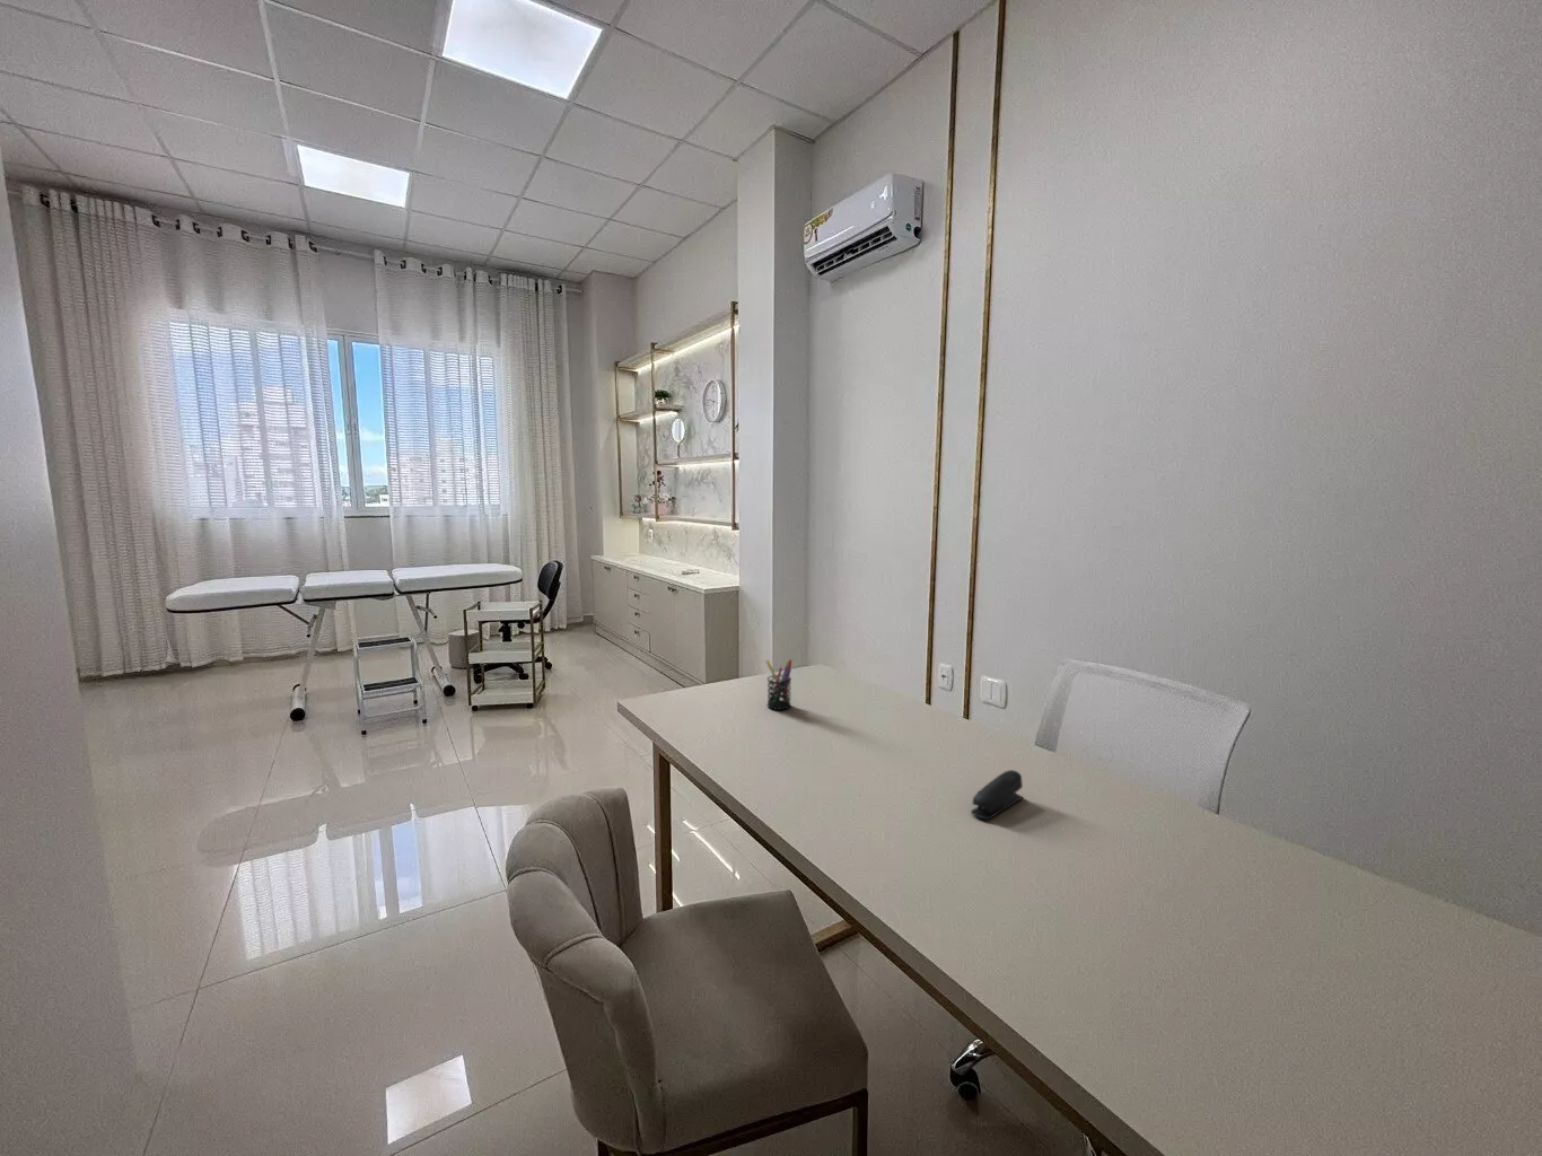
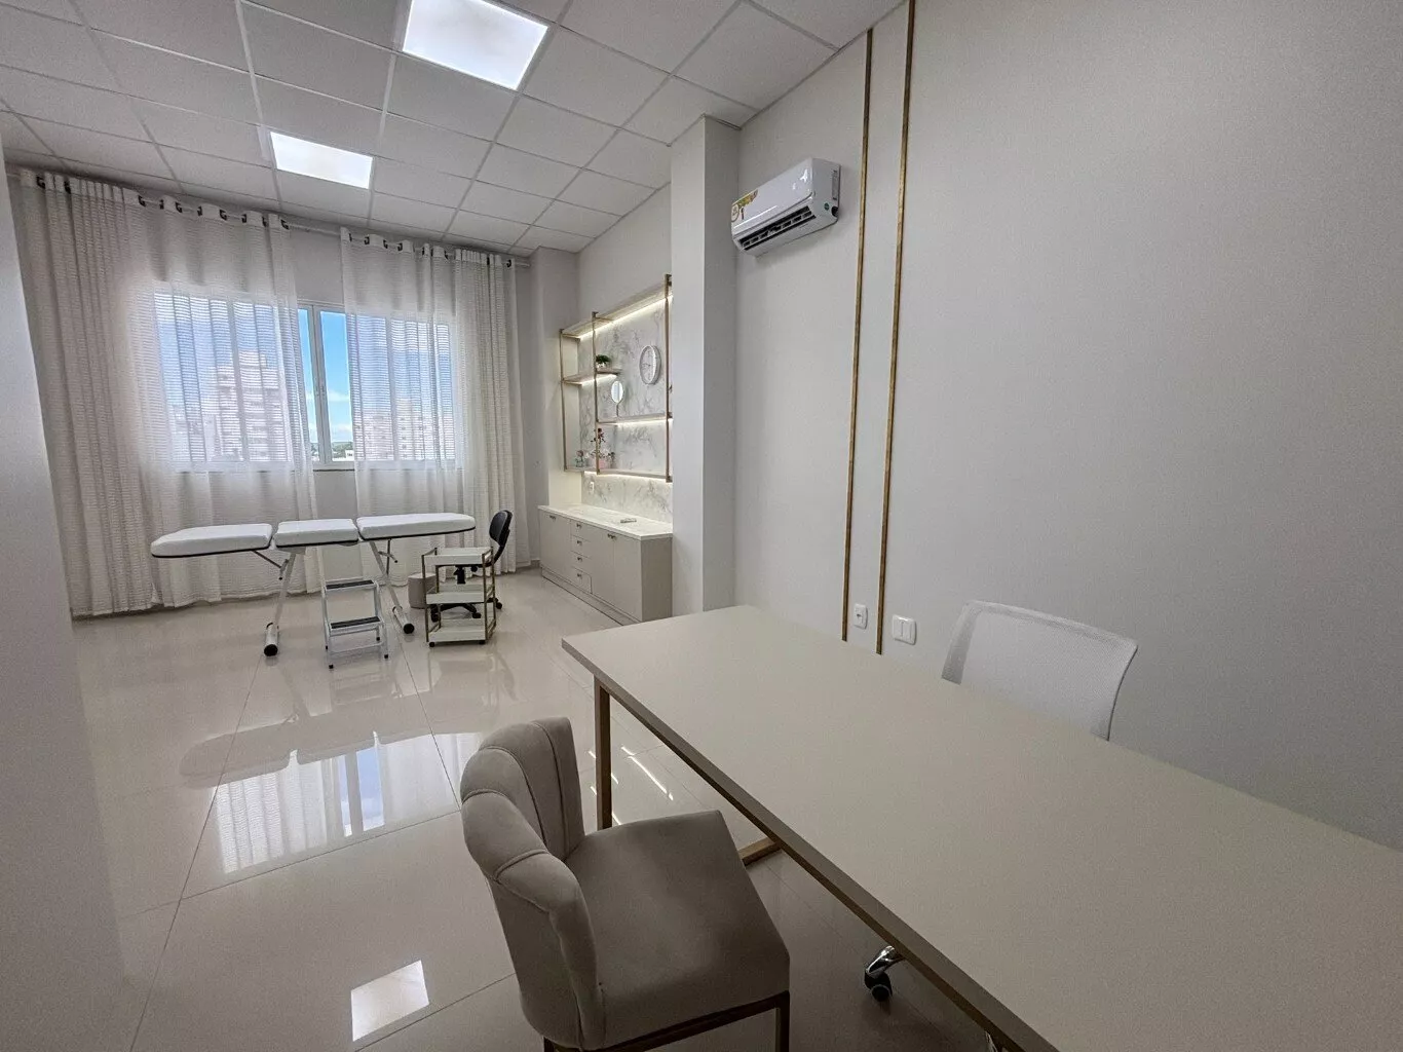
- pen holder [764,658,793,712]
- stapler [970,769,1024,821]
